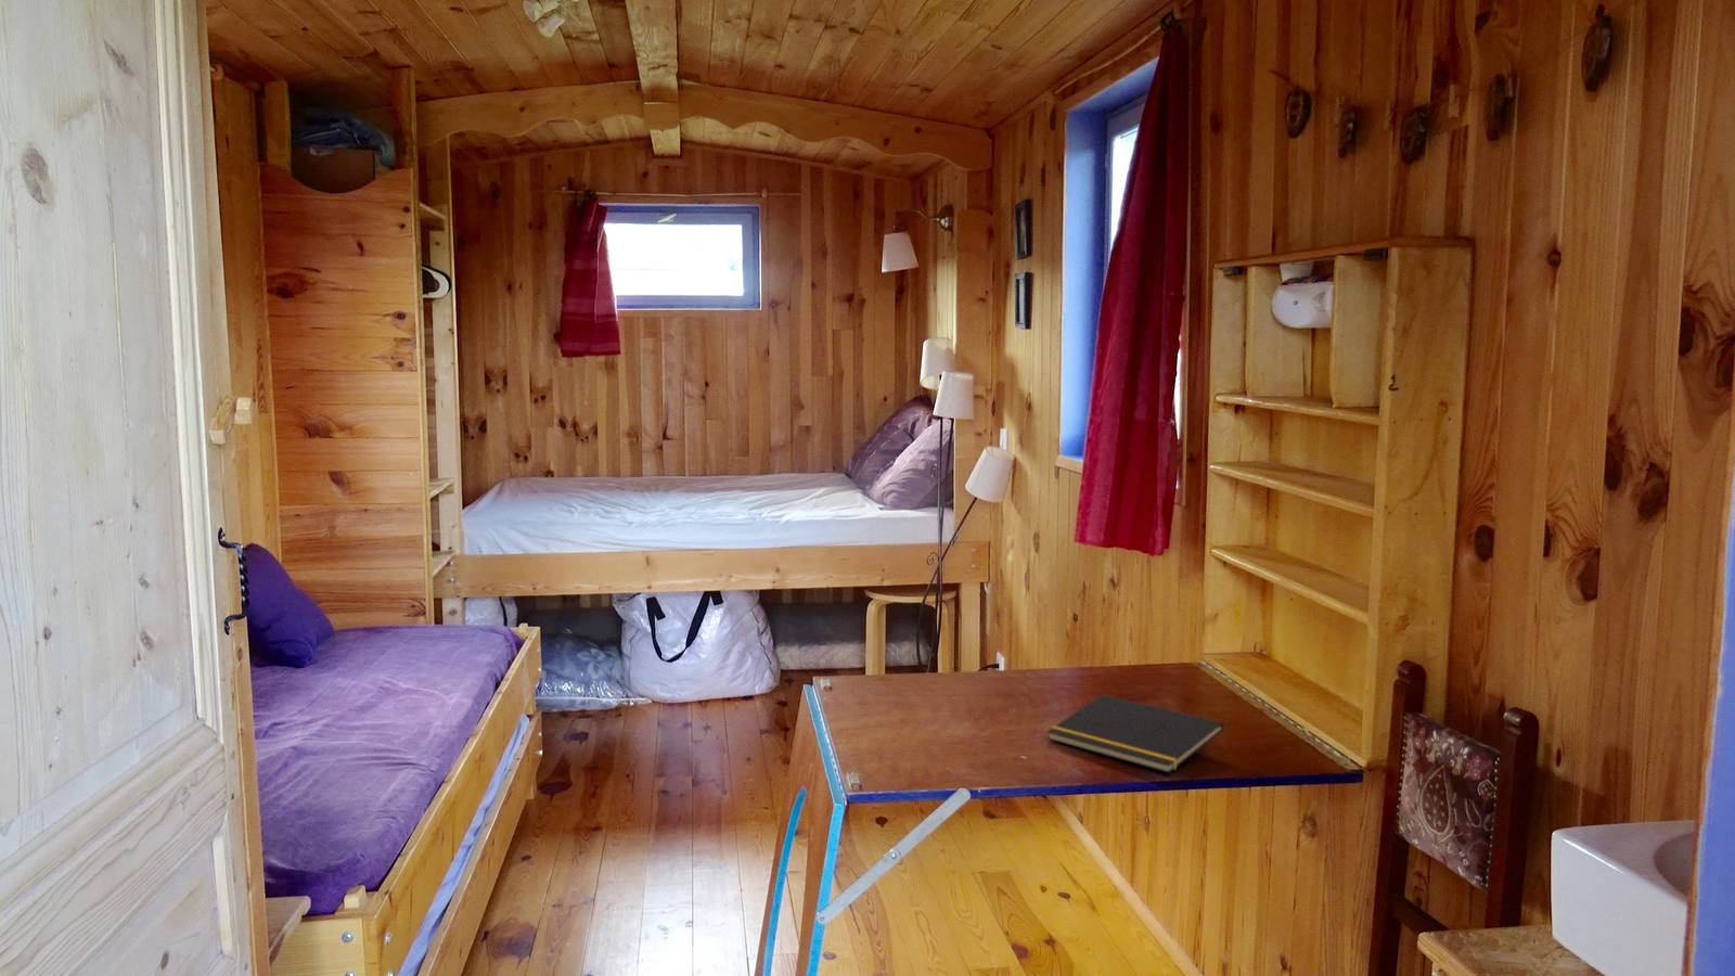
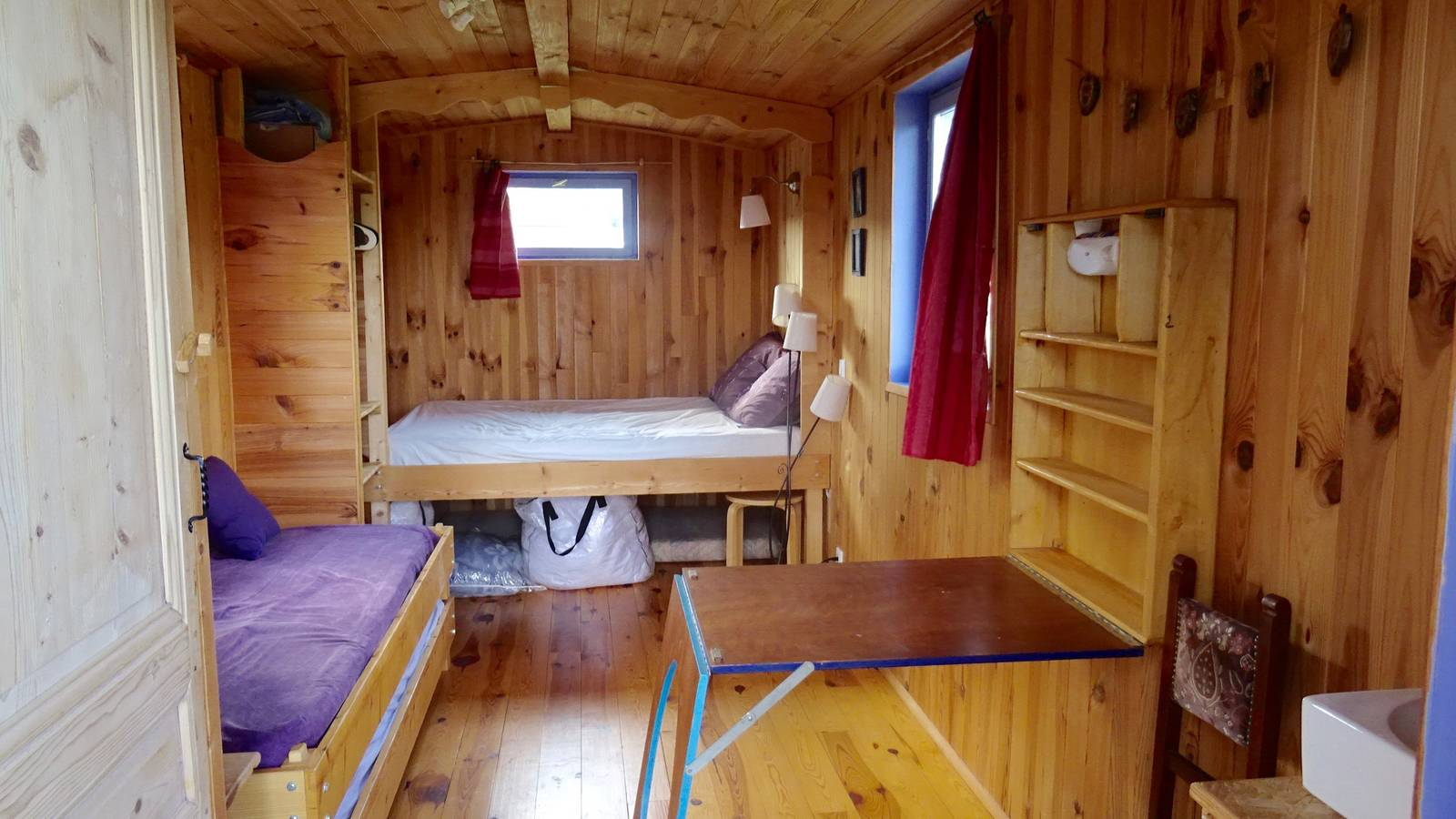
- notepad [1046,692,1224,775]
